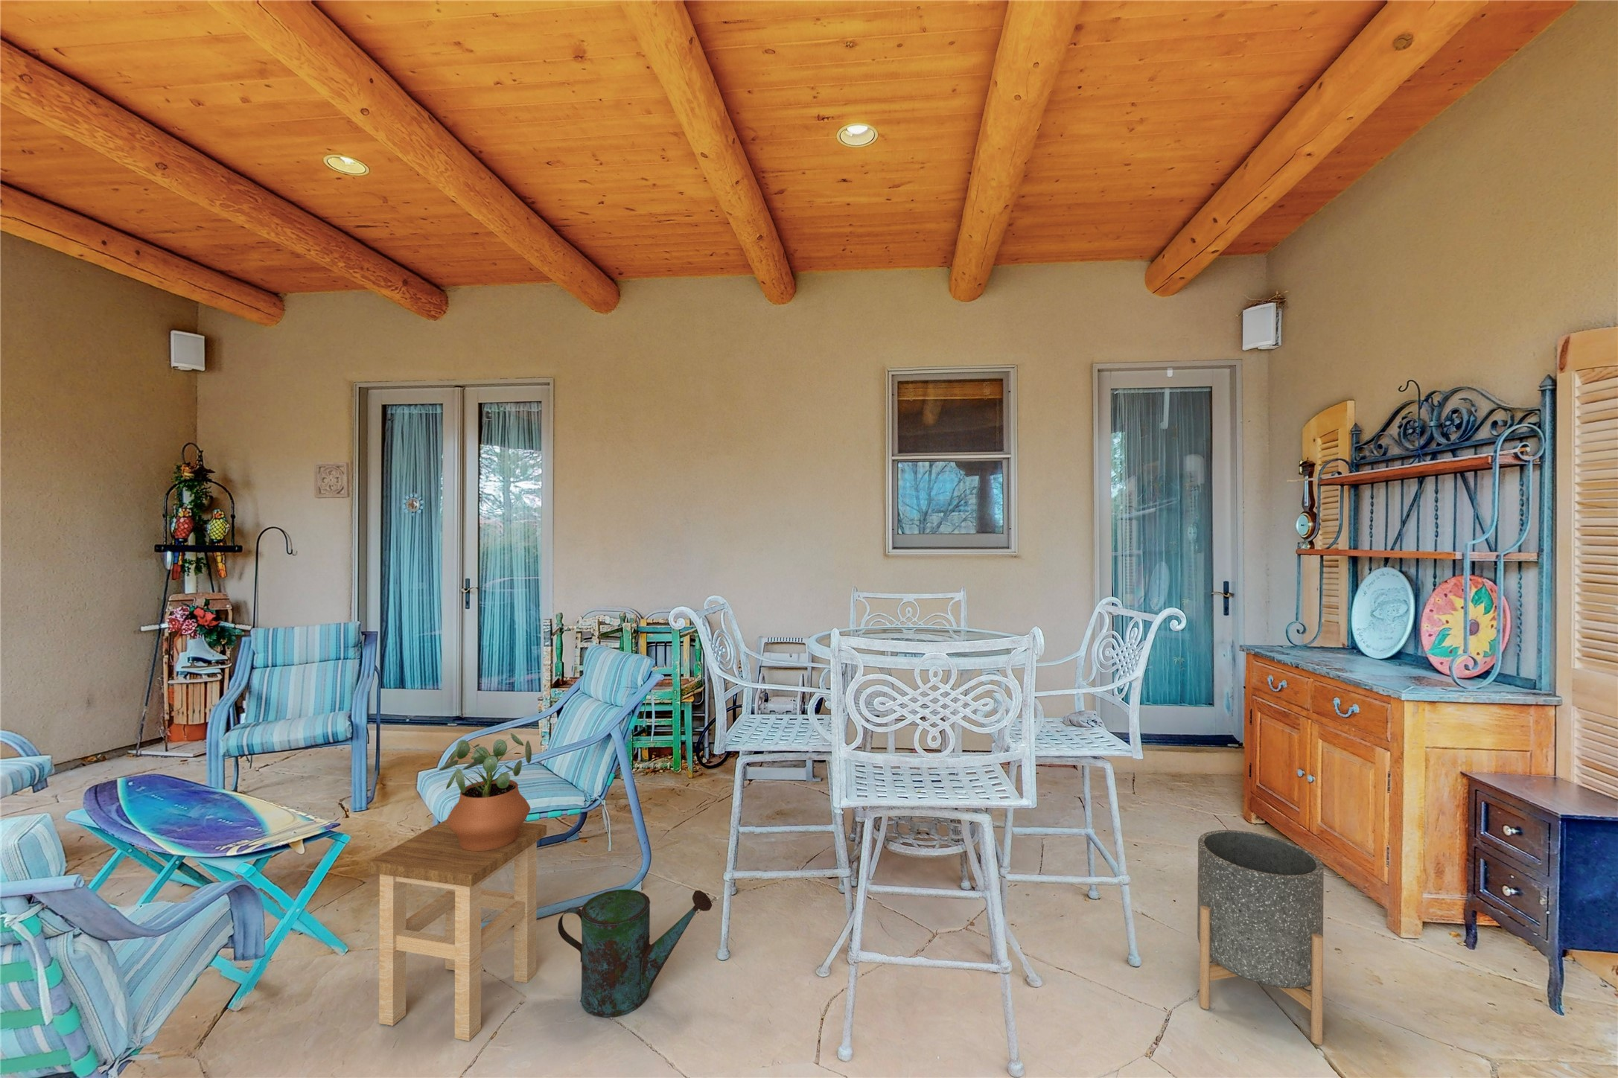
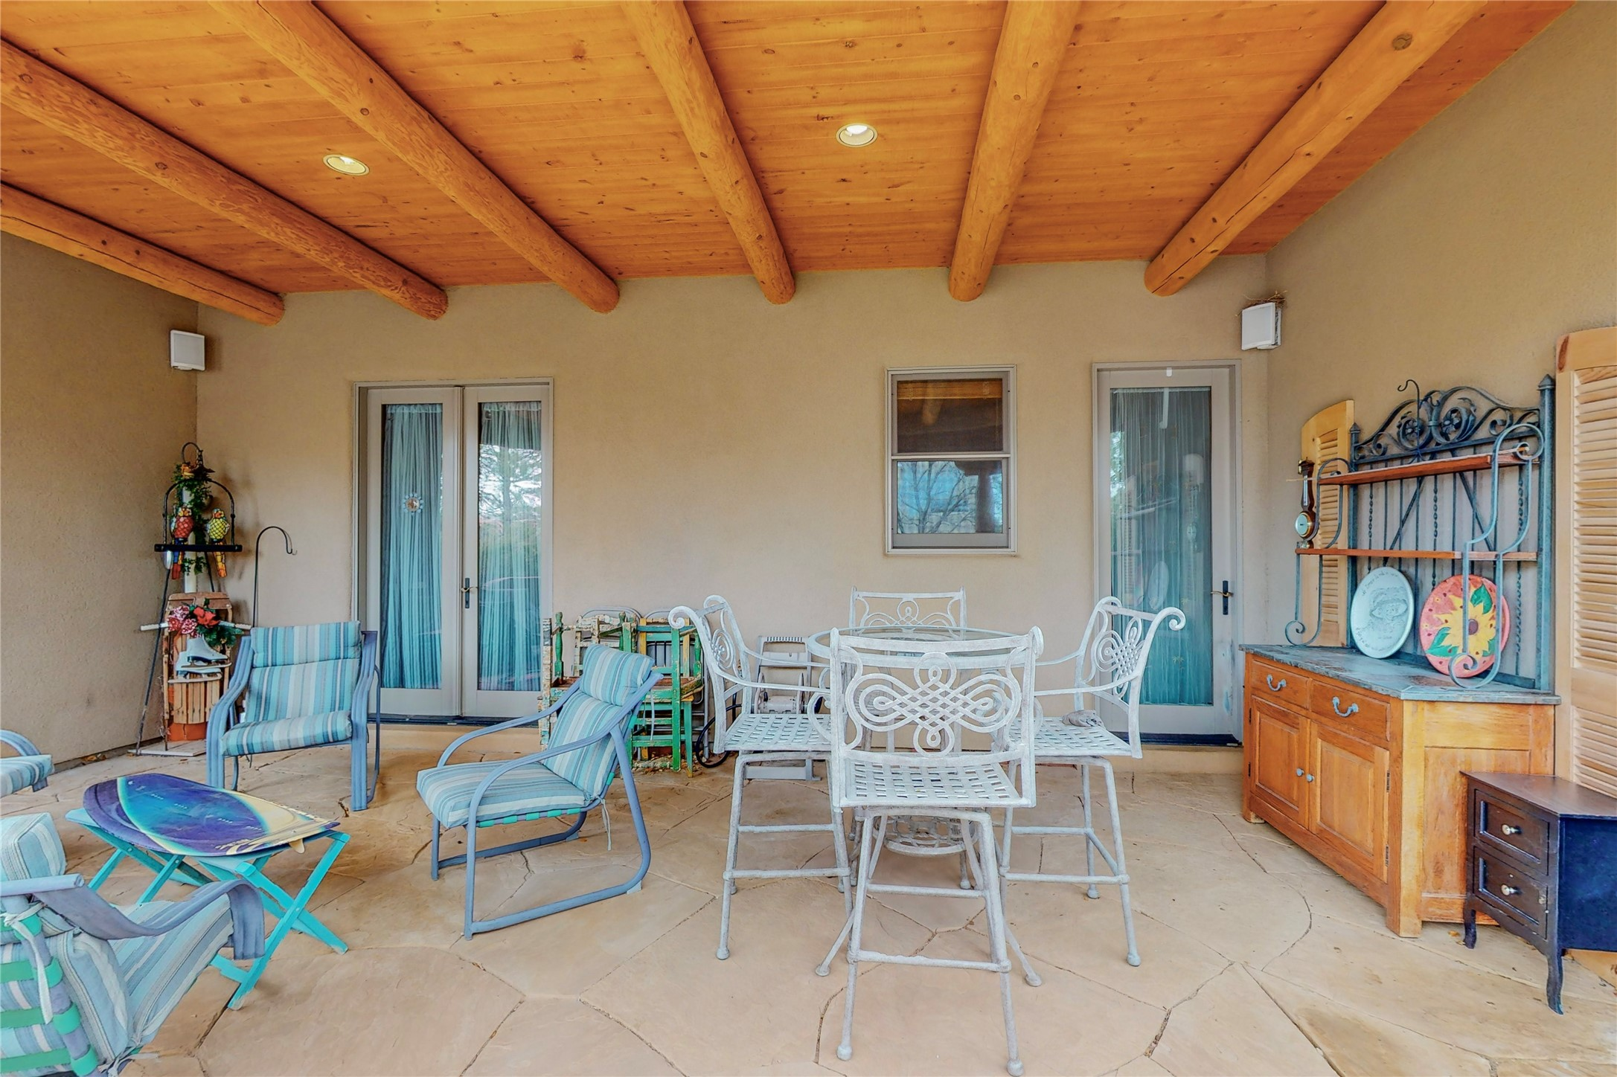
- stool [367,819,547,1042]
- wall ornament [314,462,351,499]
- watering can [557,889,712,1018]
- planter [1197,829,1324,1046]
- potted plant [439,733,533,852]
